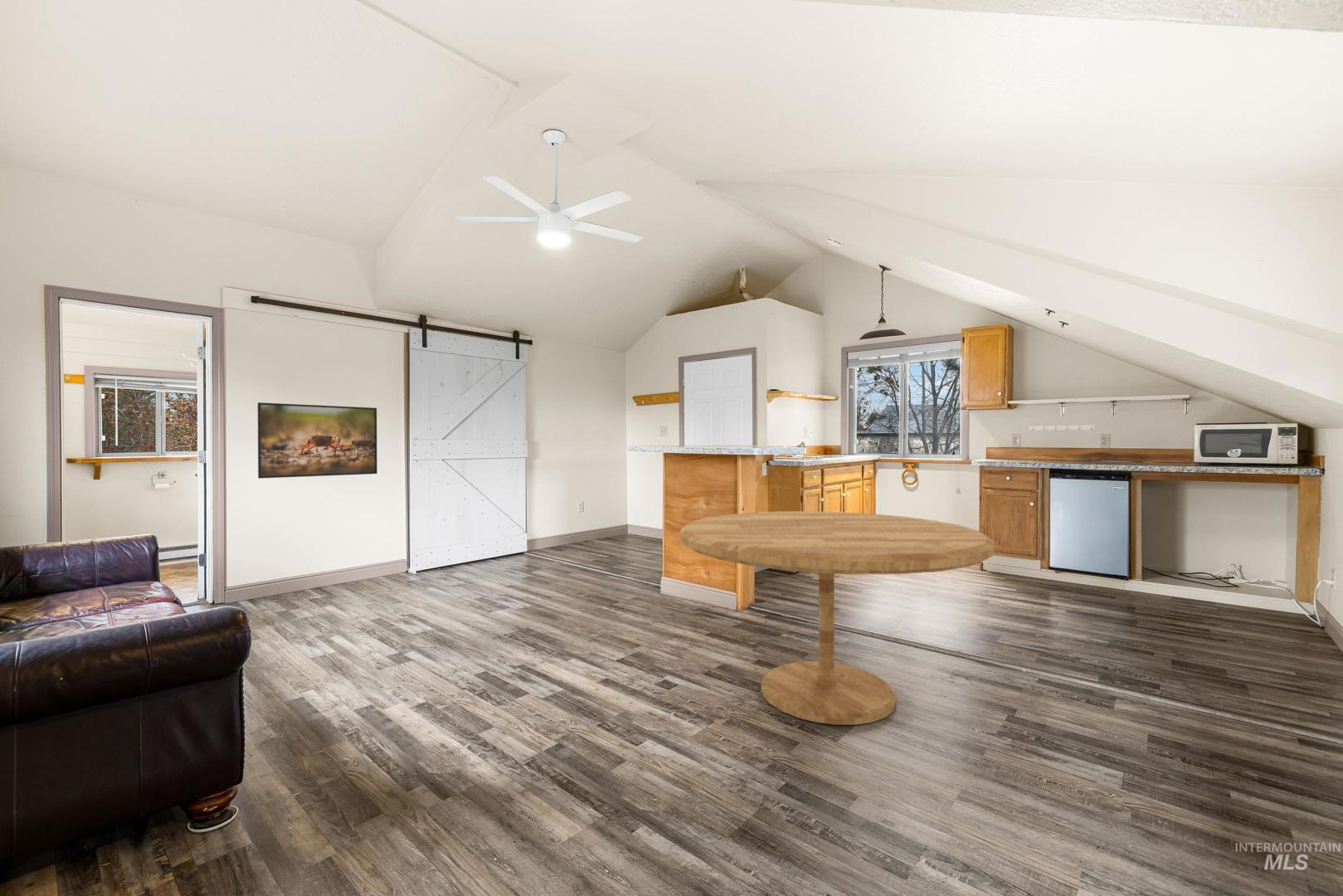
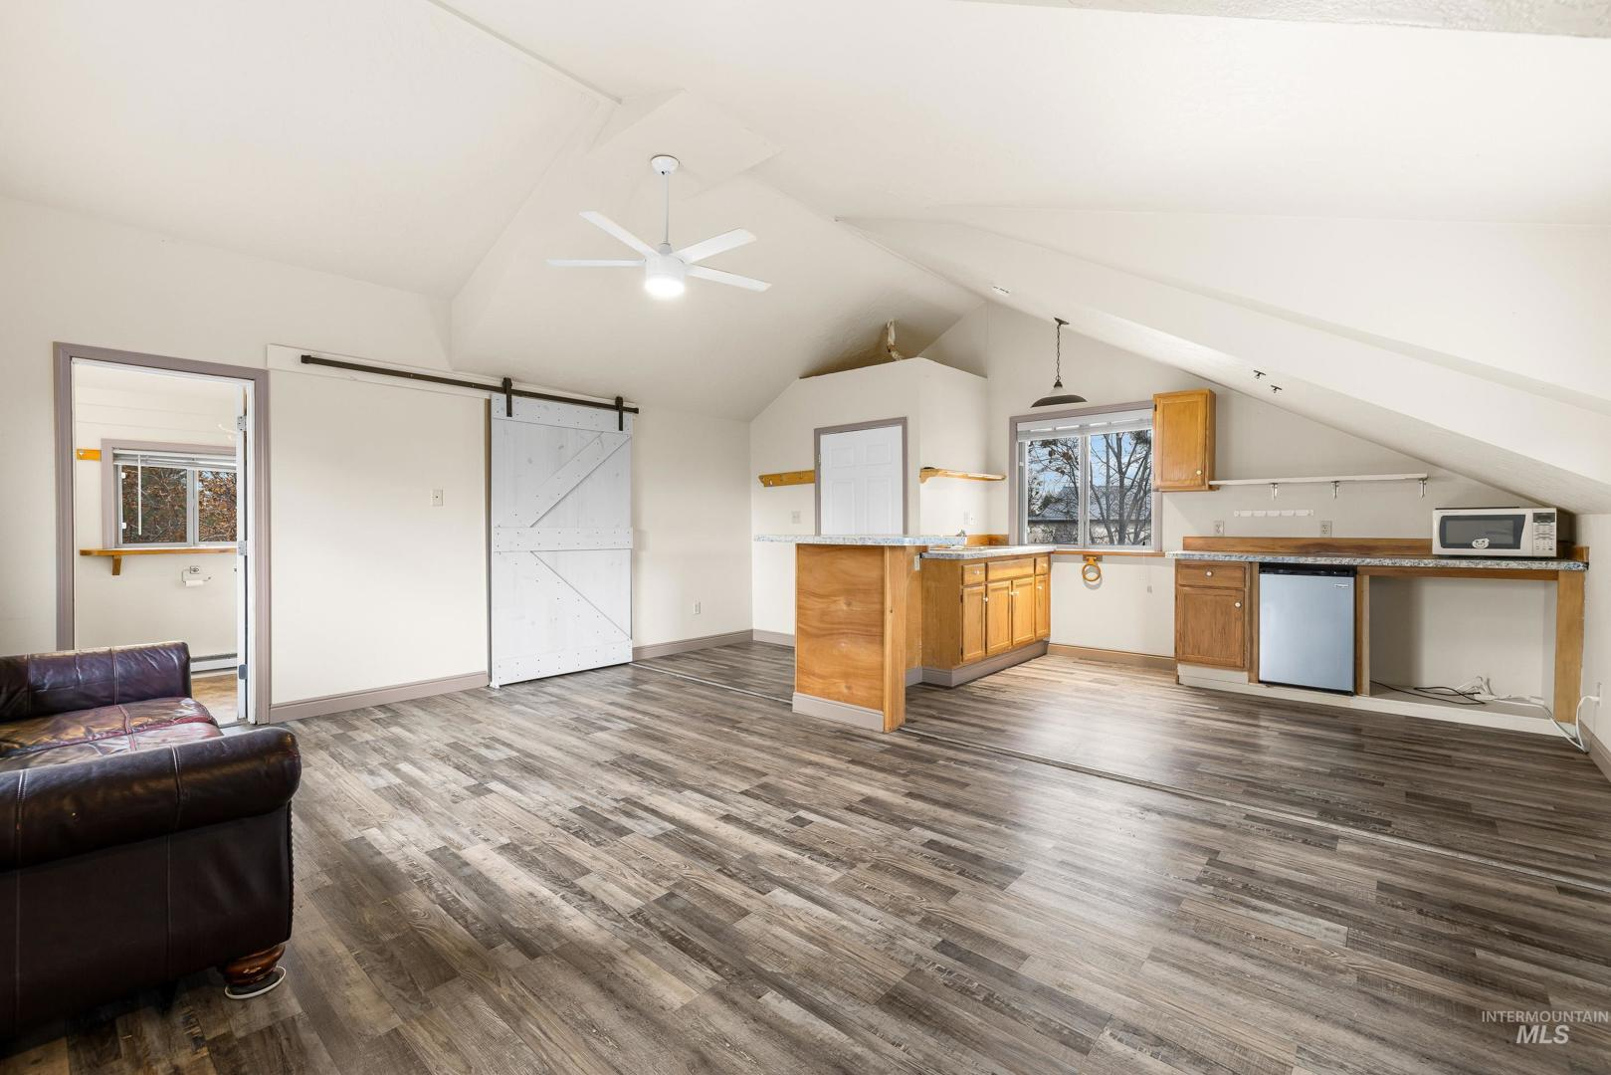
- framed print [257,402,378,480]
- dining table [679,510,995,726]
